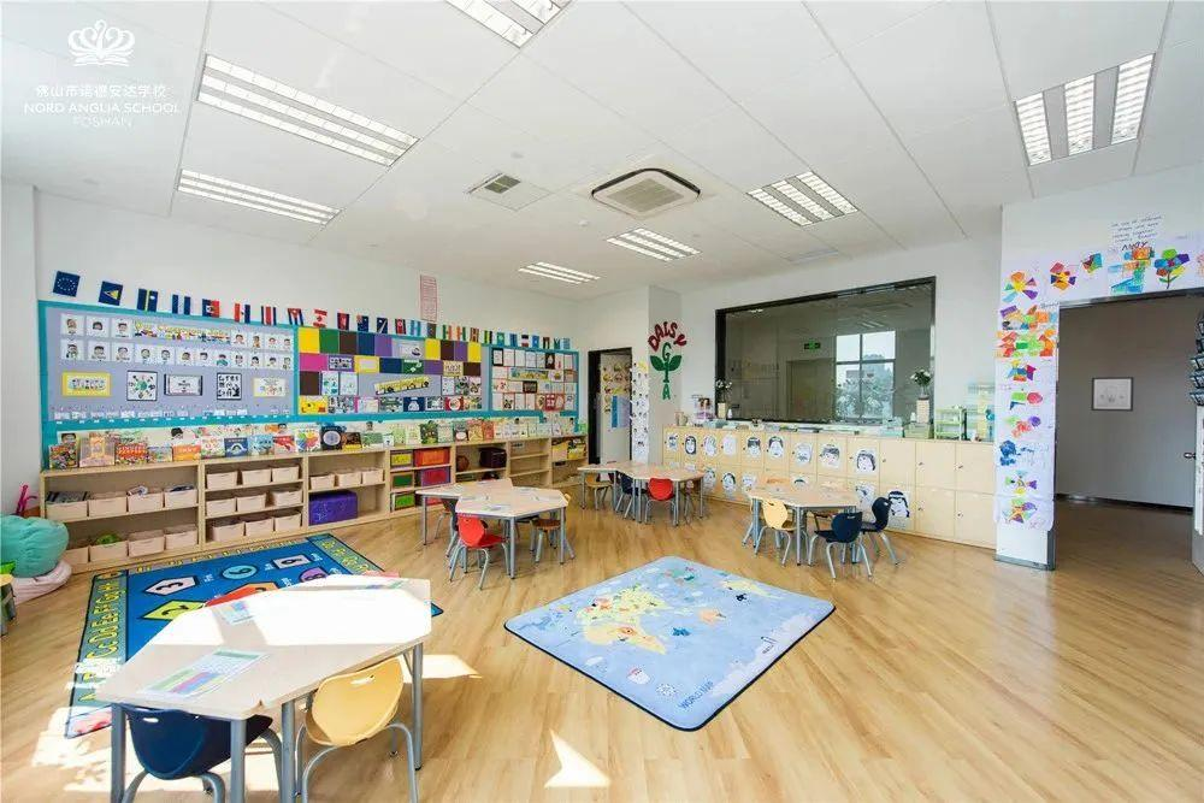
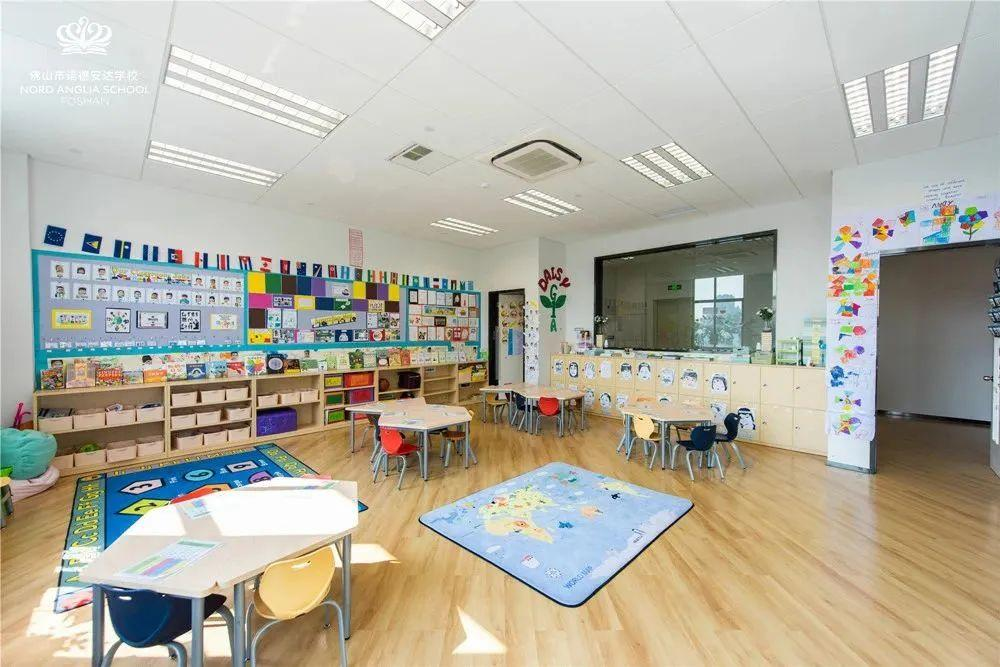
- wall art [1090,376,1135,413]
